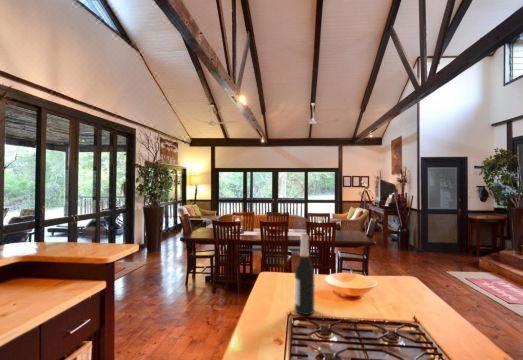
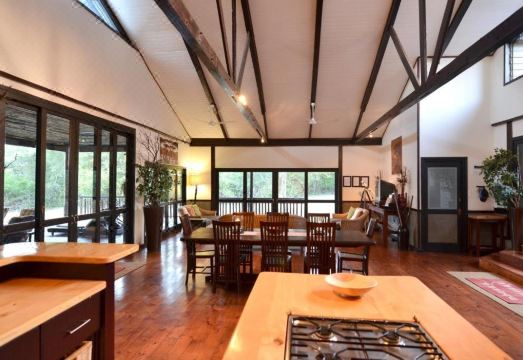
- wine bottle [294,233,315,316]
